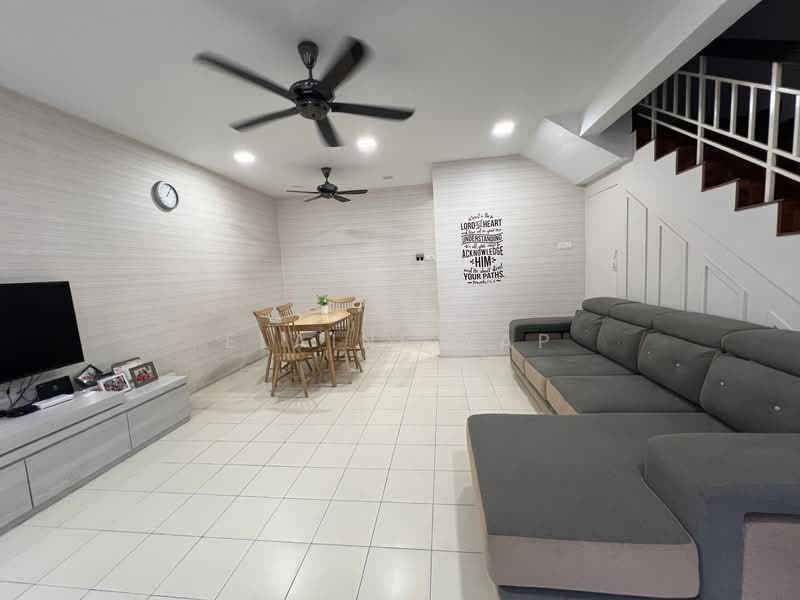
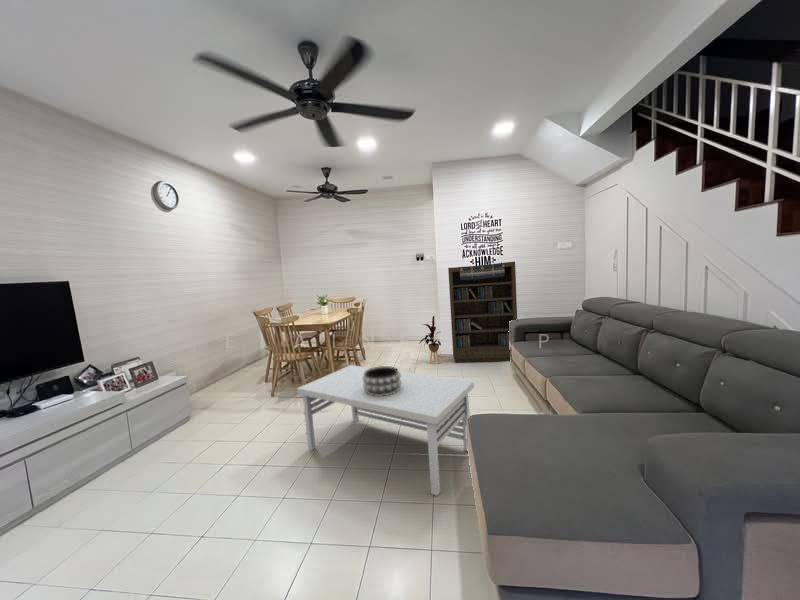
+ bookcase [447,261,518,364]
+ decorative bowl [362,365,402,396]
+ house plant [418,315,442,365]
+ coffee table [296,364,475,497]
